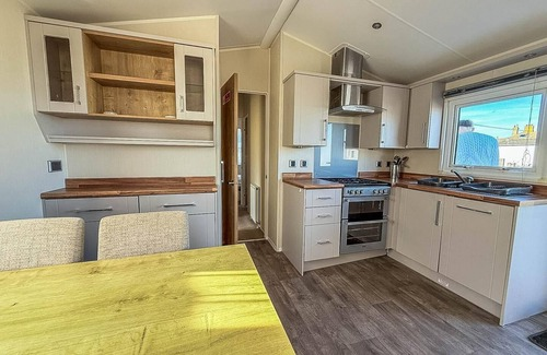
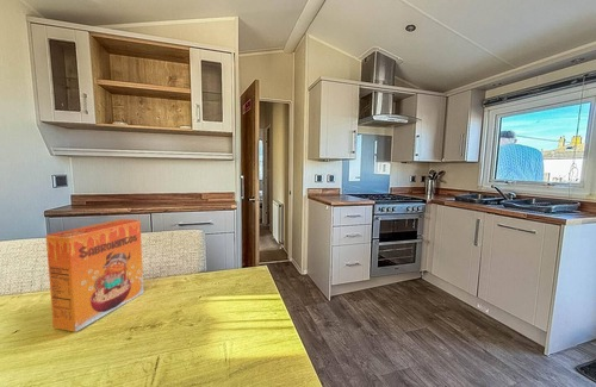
+ cereal box [45,218,144,333]
